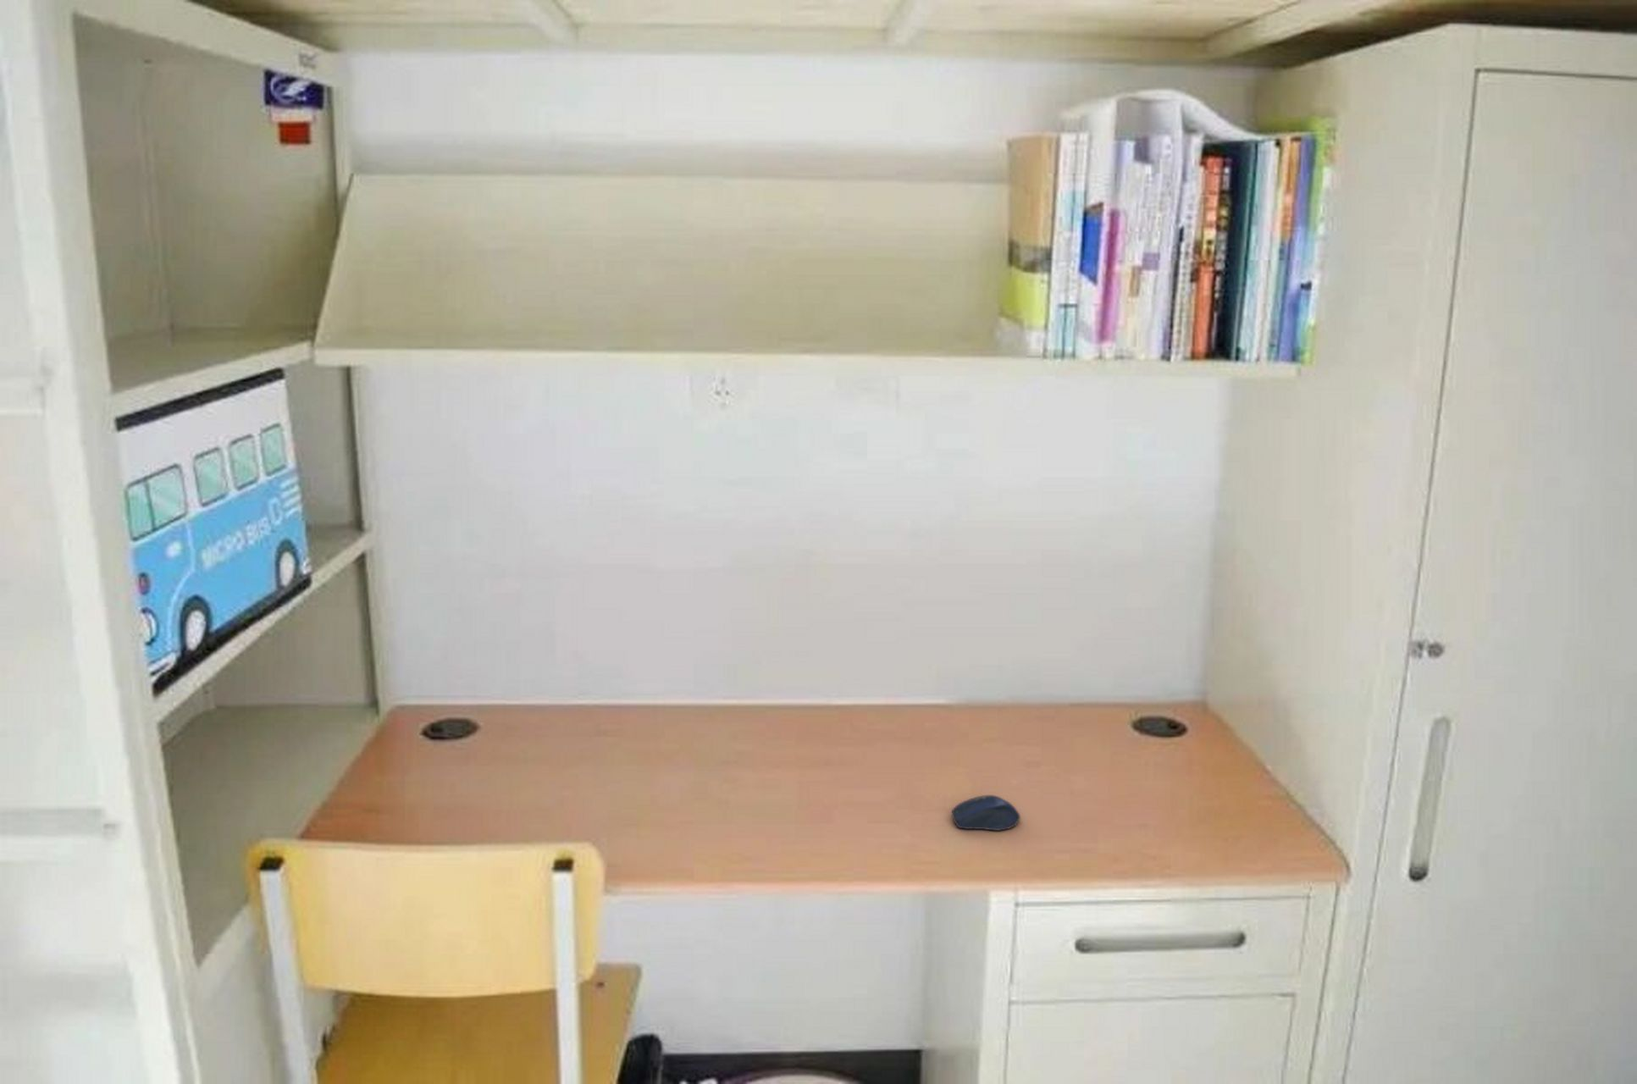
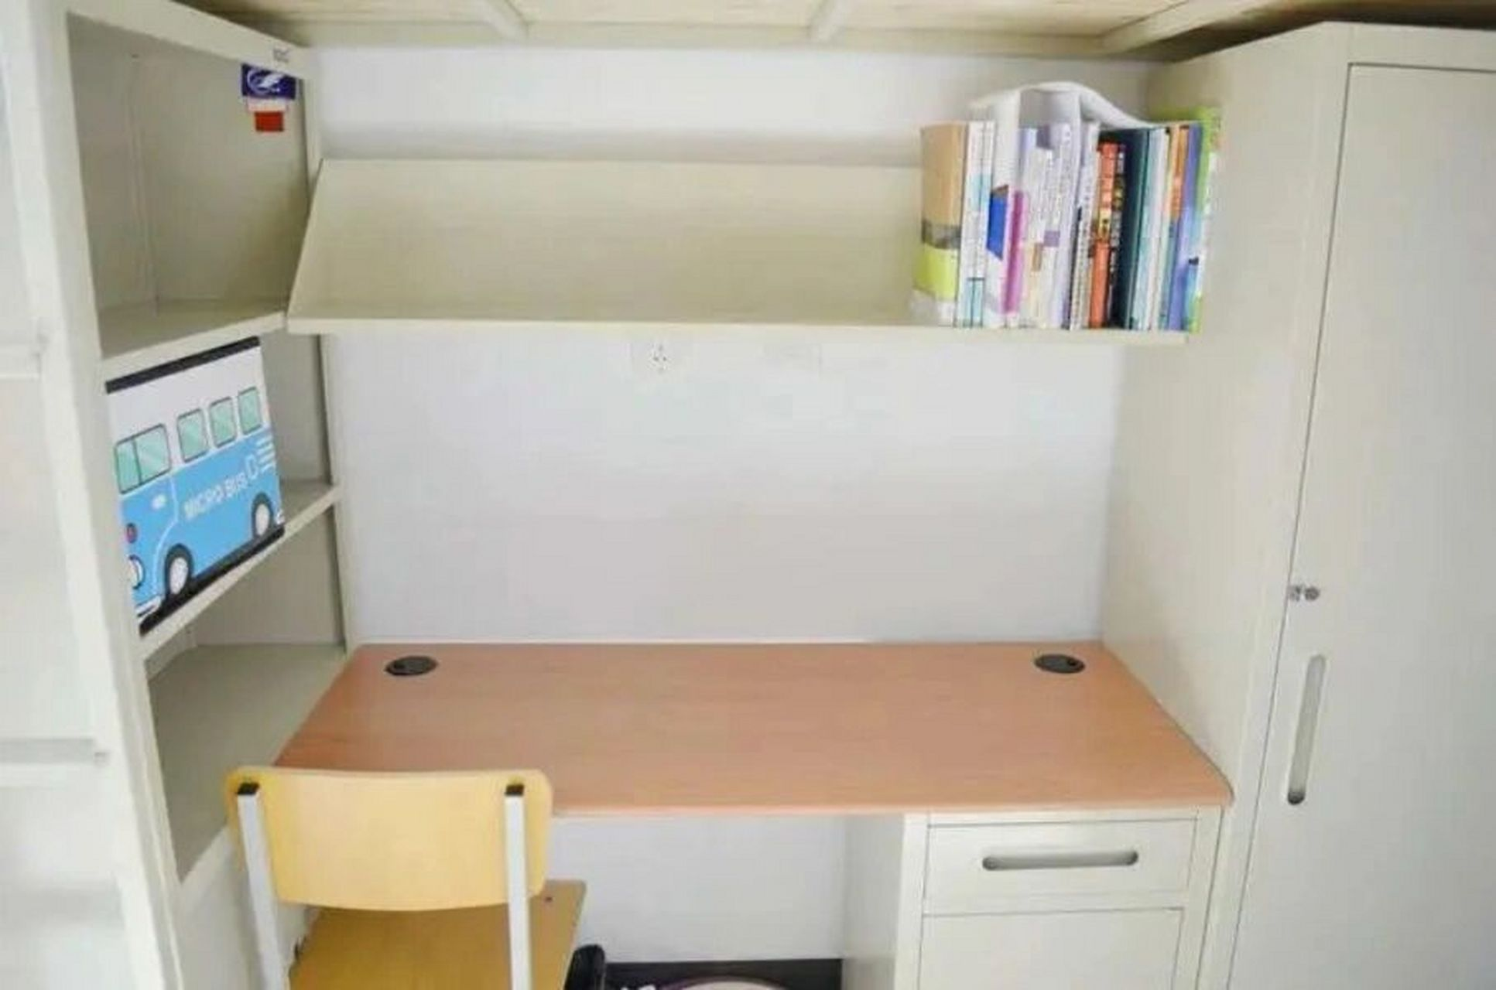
- computer mouse [951,795,1021,831]
